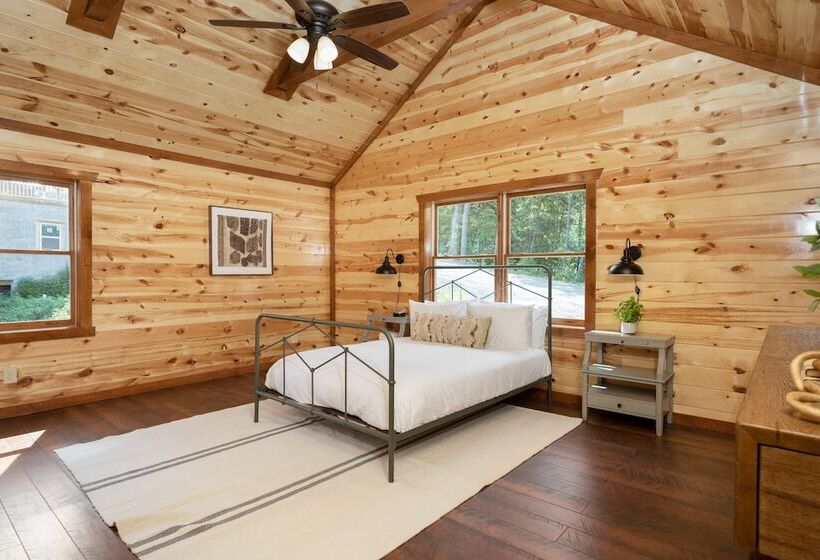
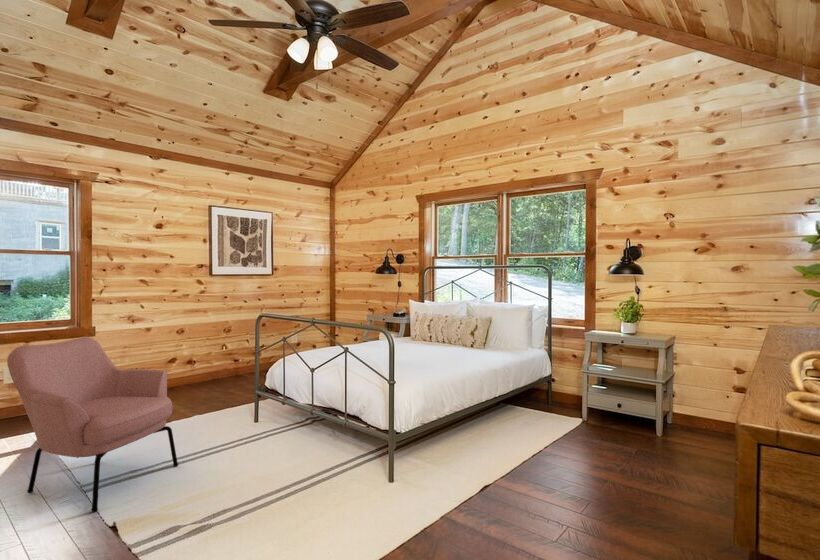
+ armchair [6,336,179,513]
